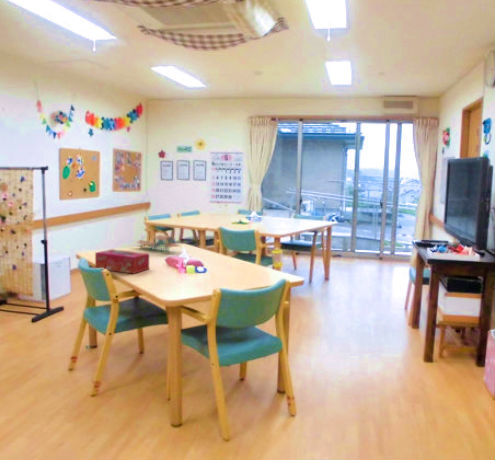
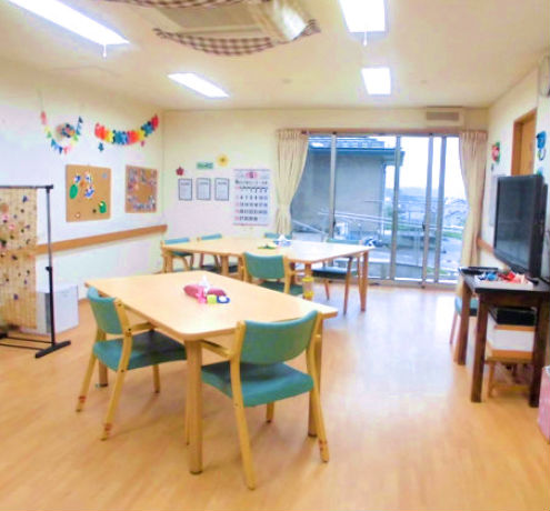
- architectural model [135,234,182,253]
- tissue box [94,248,150,275]
